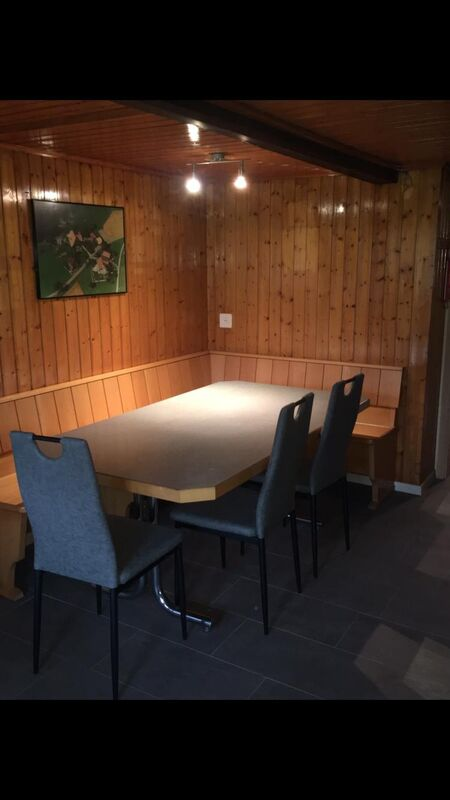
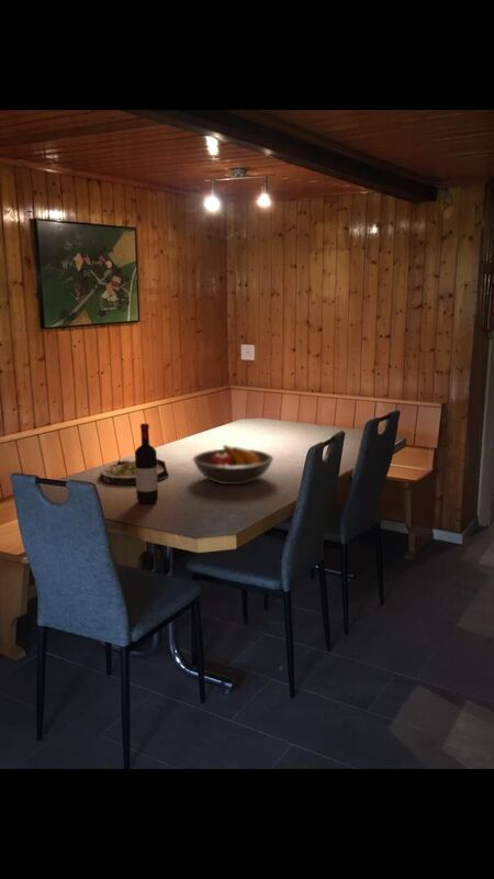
+ wine bottle [134,422,159,505]
+ salad plate [98,458,170,486]
+ fruit bowl [192,444,274,486]
